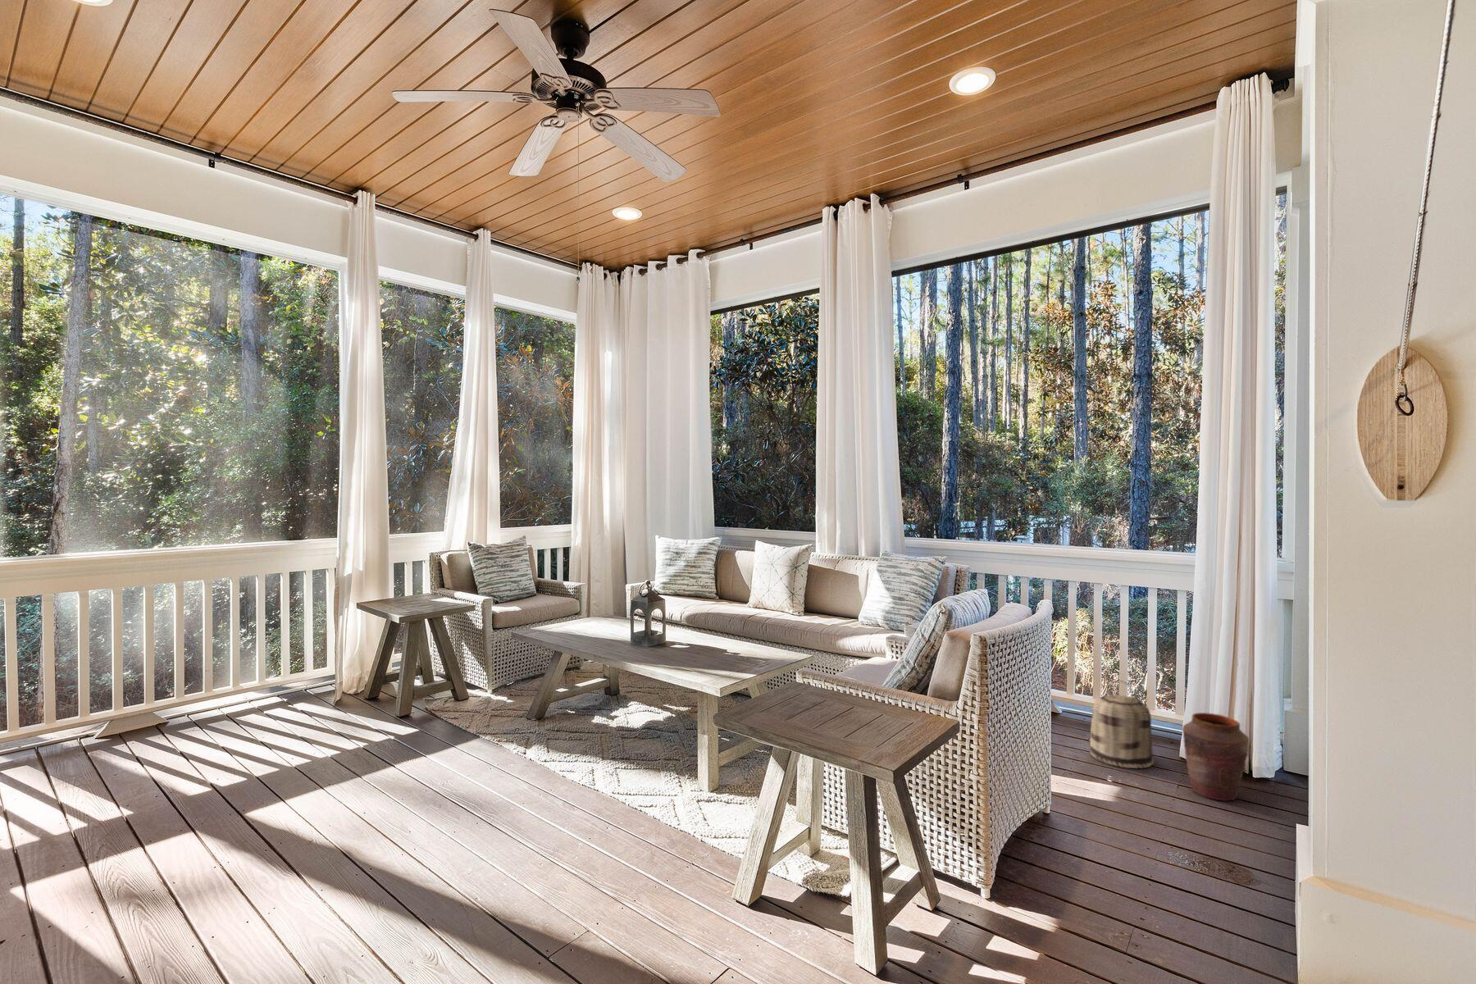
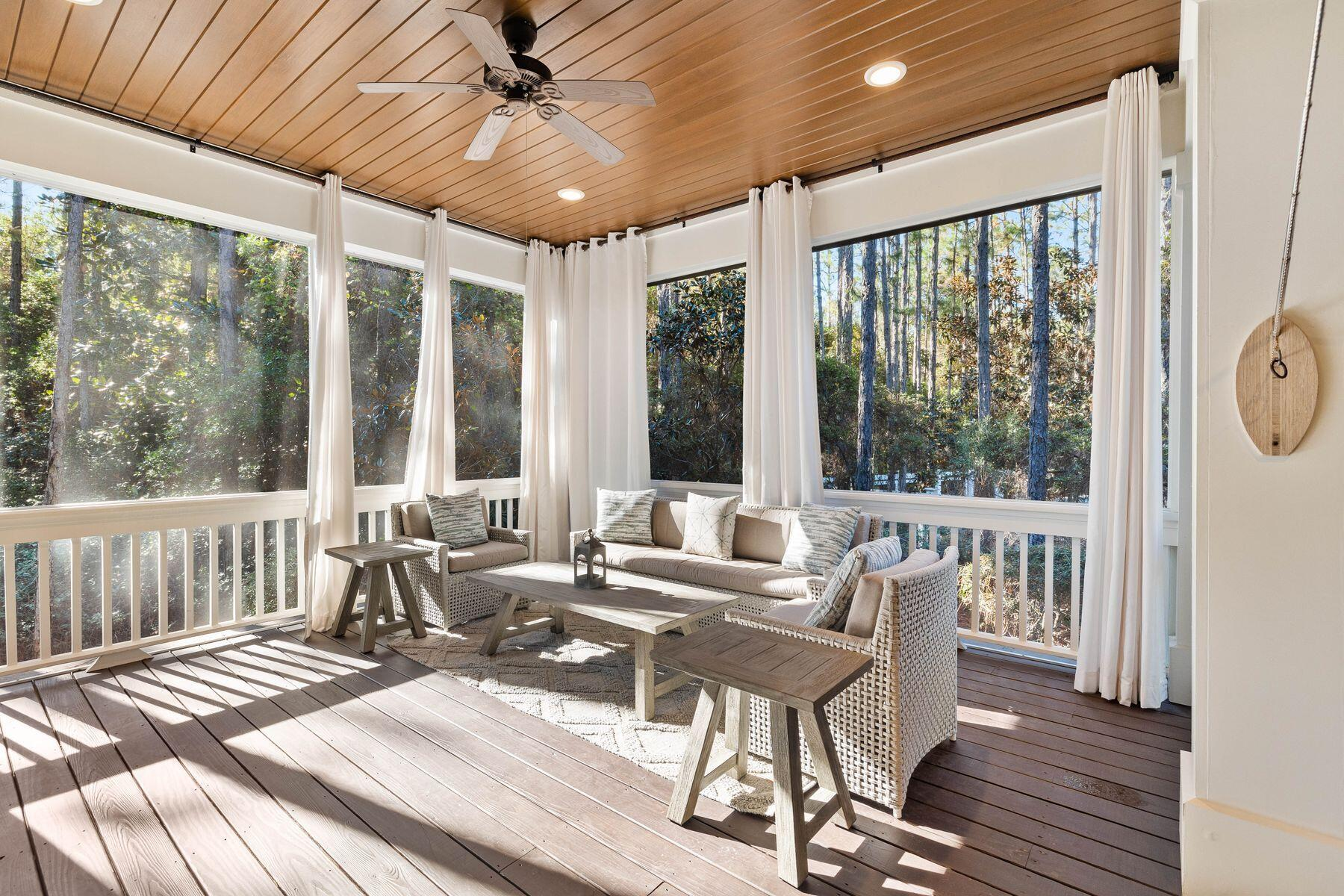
- basket [1089,680,1154,769]
- vase [1182,712,1250,802]
